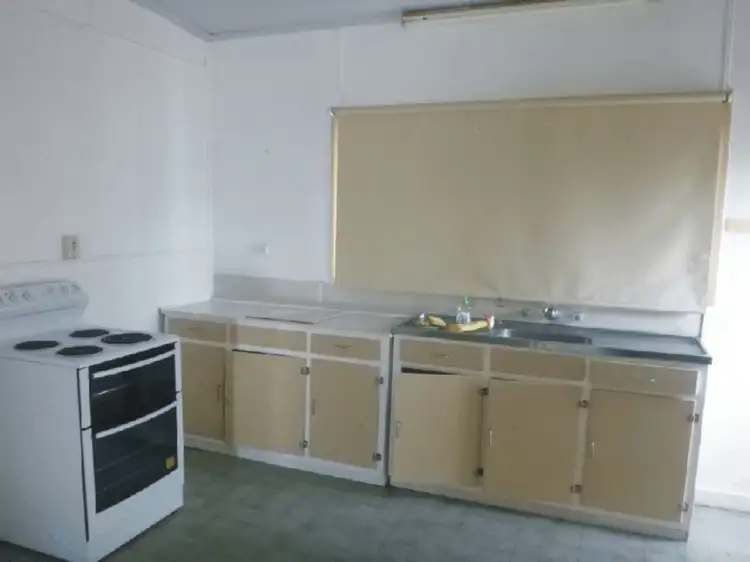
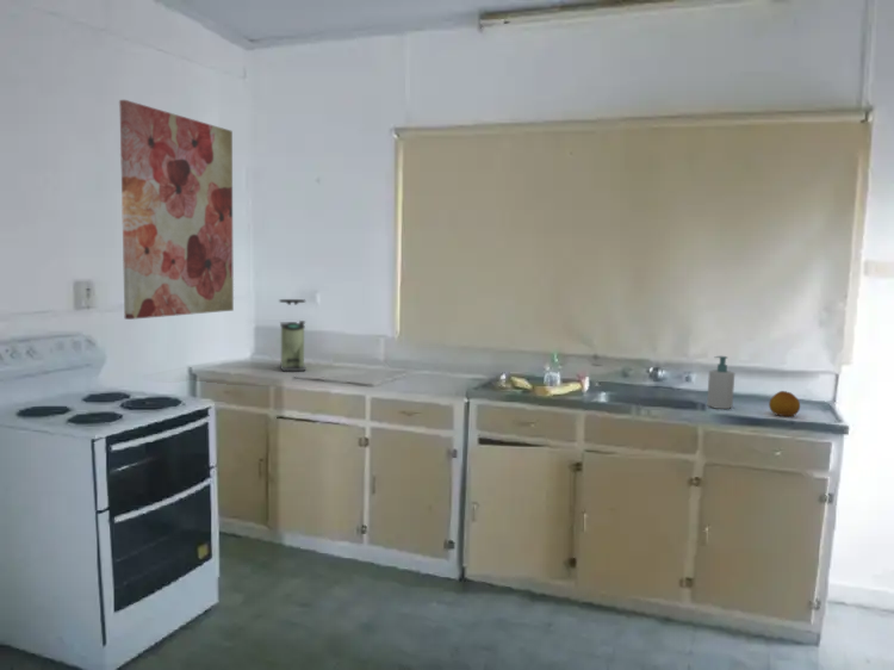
+ coffee grinder [278,298,306,372]
+ wall art [118,99,235,321]
+ fruit [768,390,801,417]
+ soap bottle [706,355,735,410]
